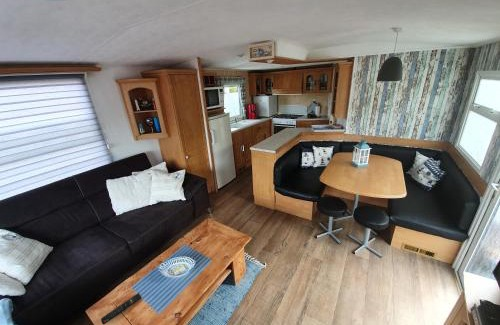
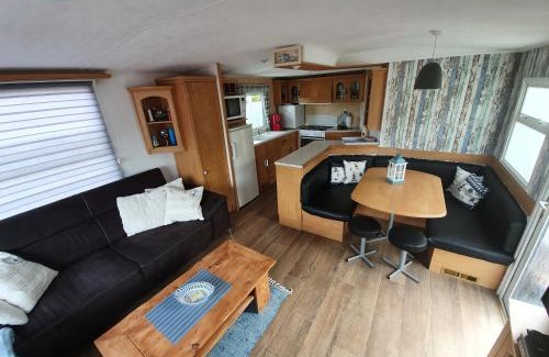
- remote control [100,292,142,325]
